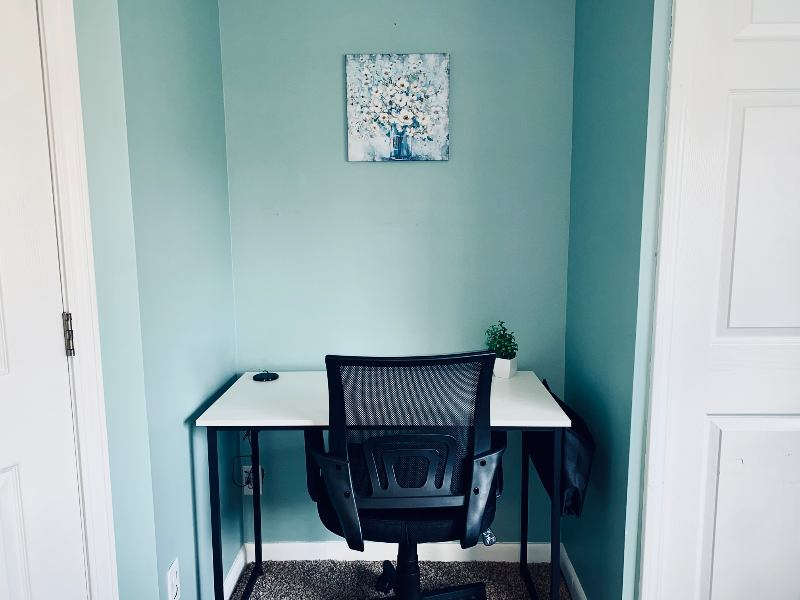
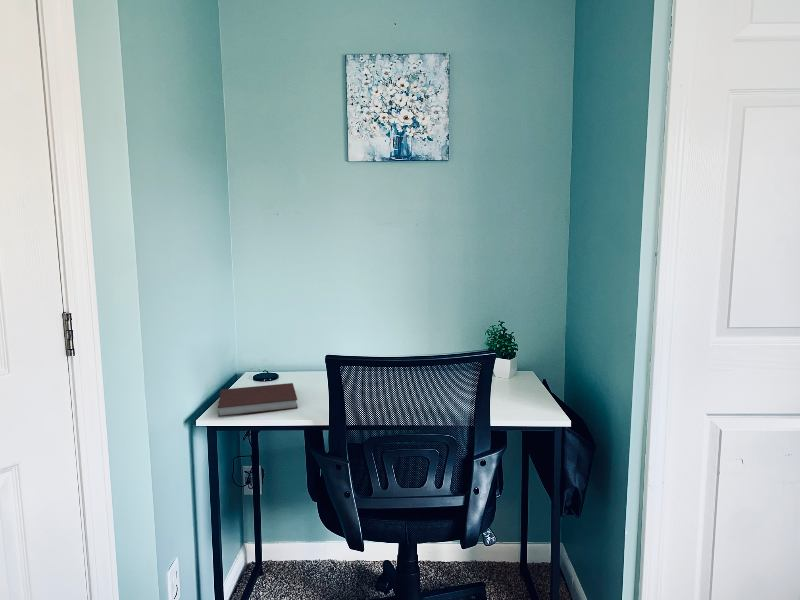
+ notebook [217,382,299,418]
